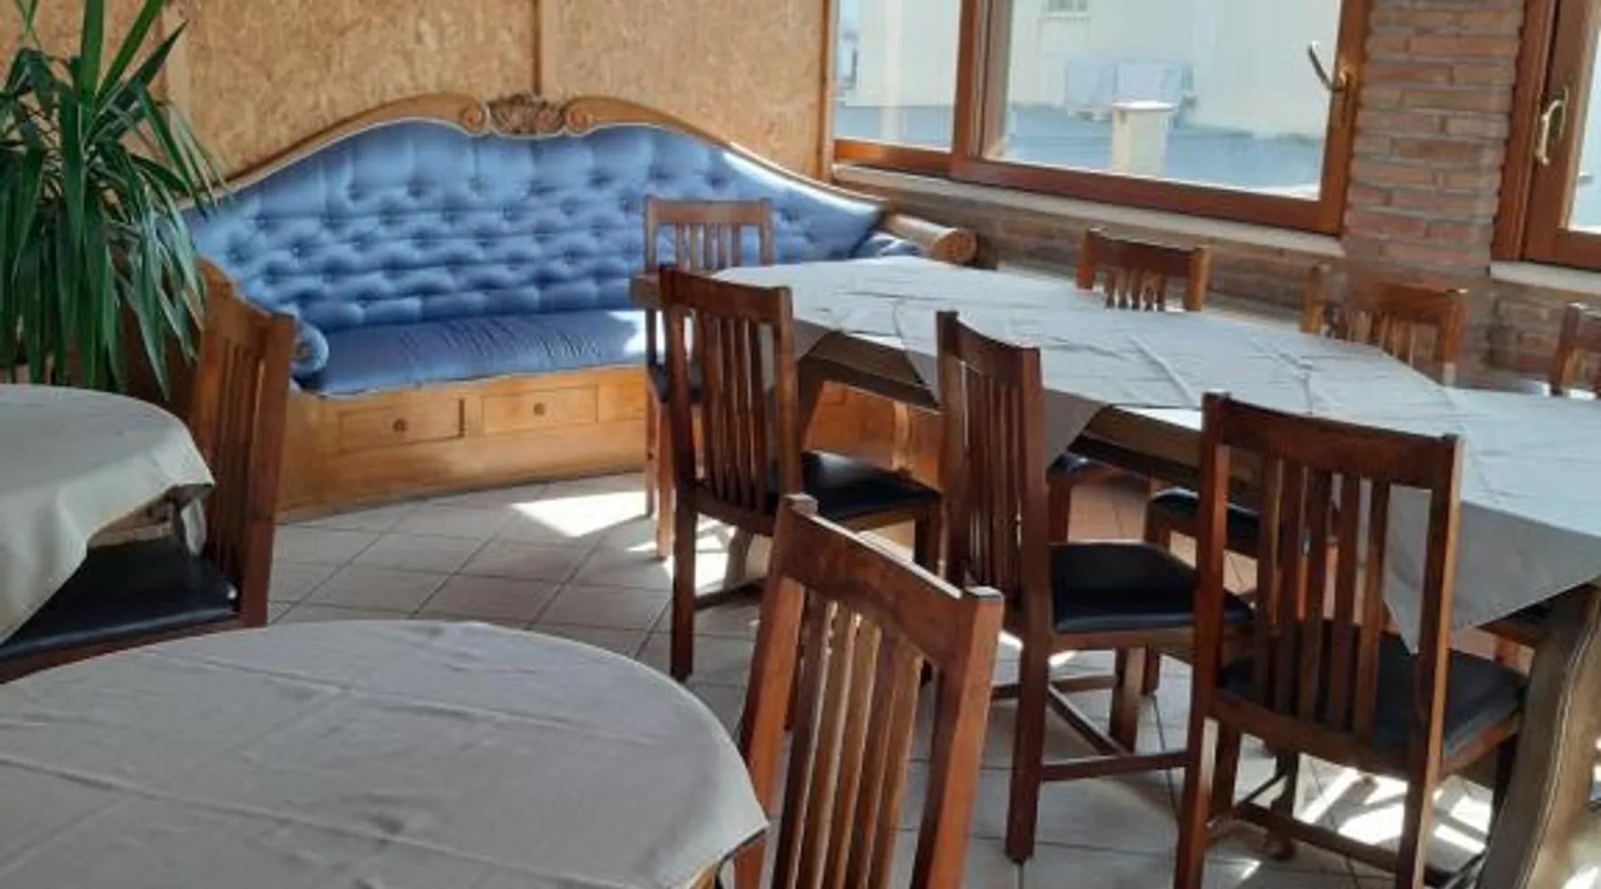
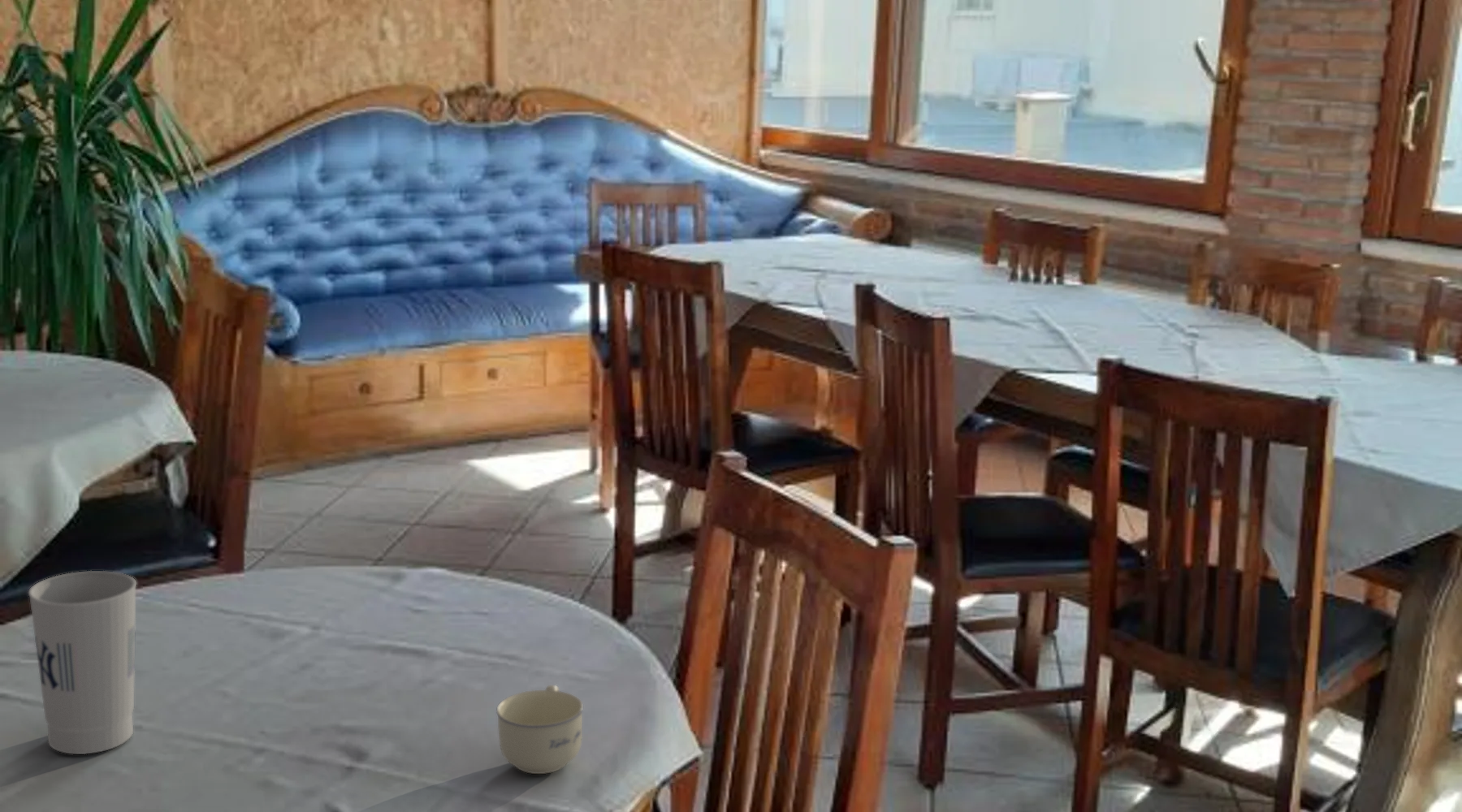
+ cup [28,570,137,755]
+ cup [495,685,584,775]
